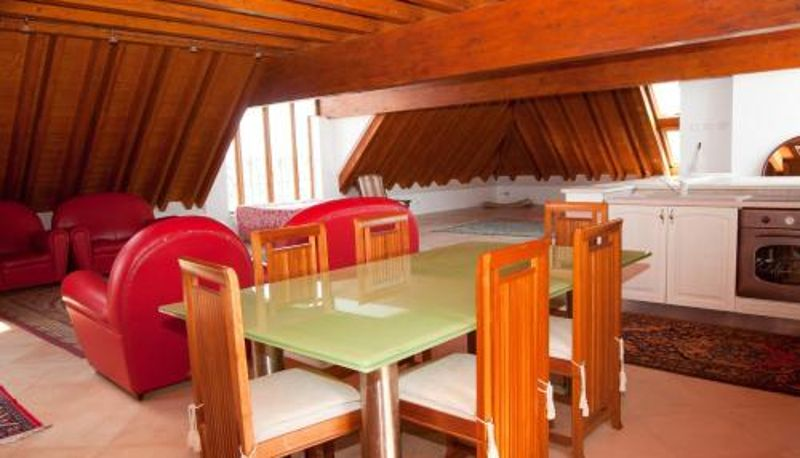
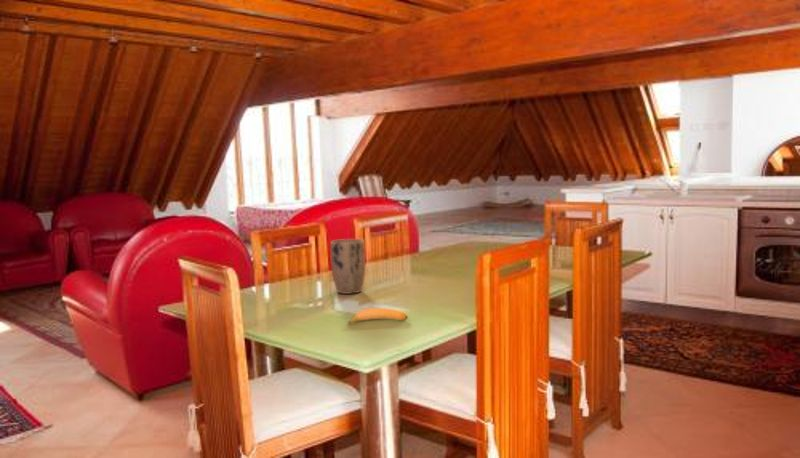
+ plant pot [329,238,366,295]
+ banana [347,307,409,326]
